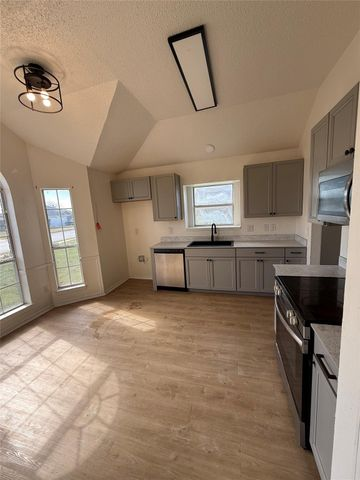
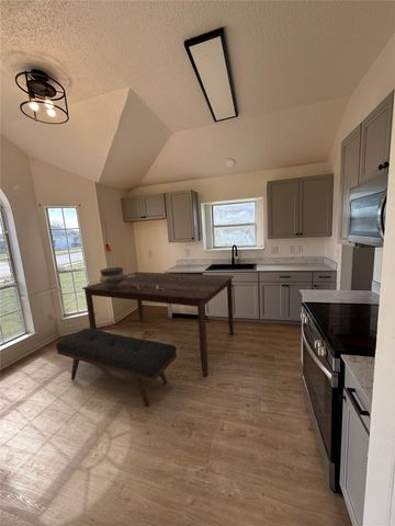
+ dining table [55,271,235,408]
+ ceramic pot [99,266,126,289]
